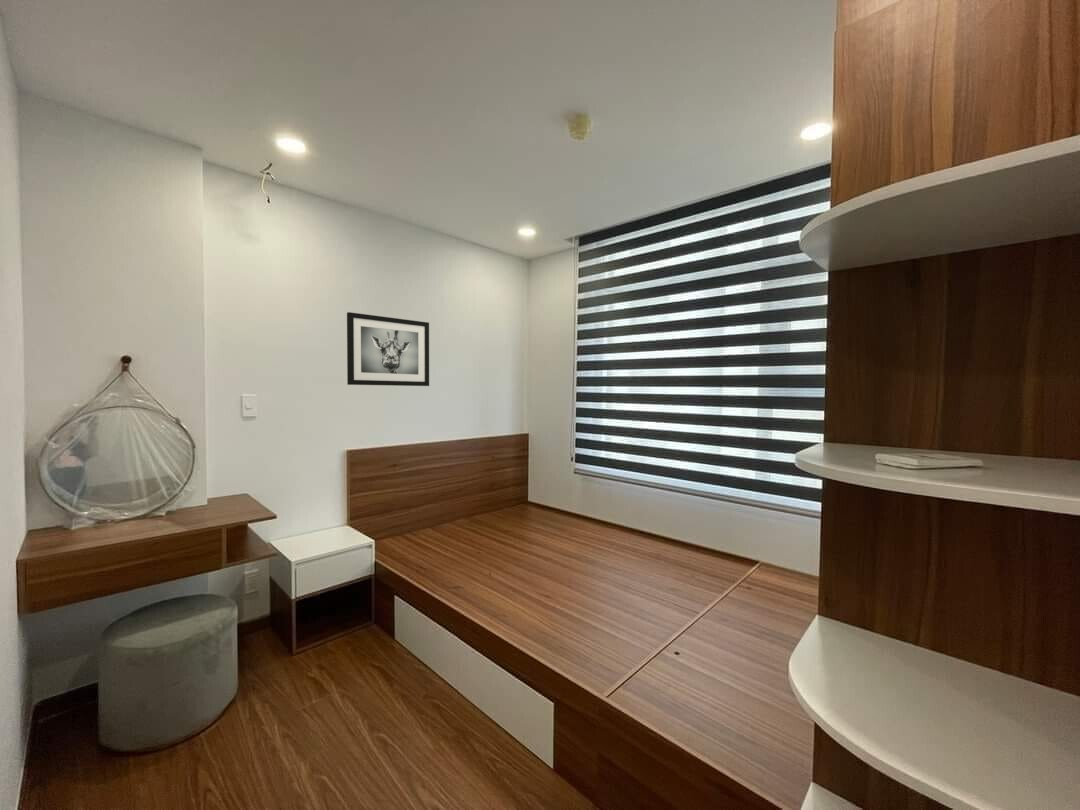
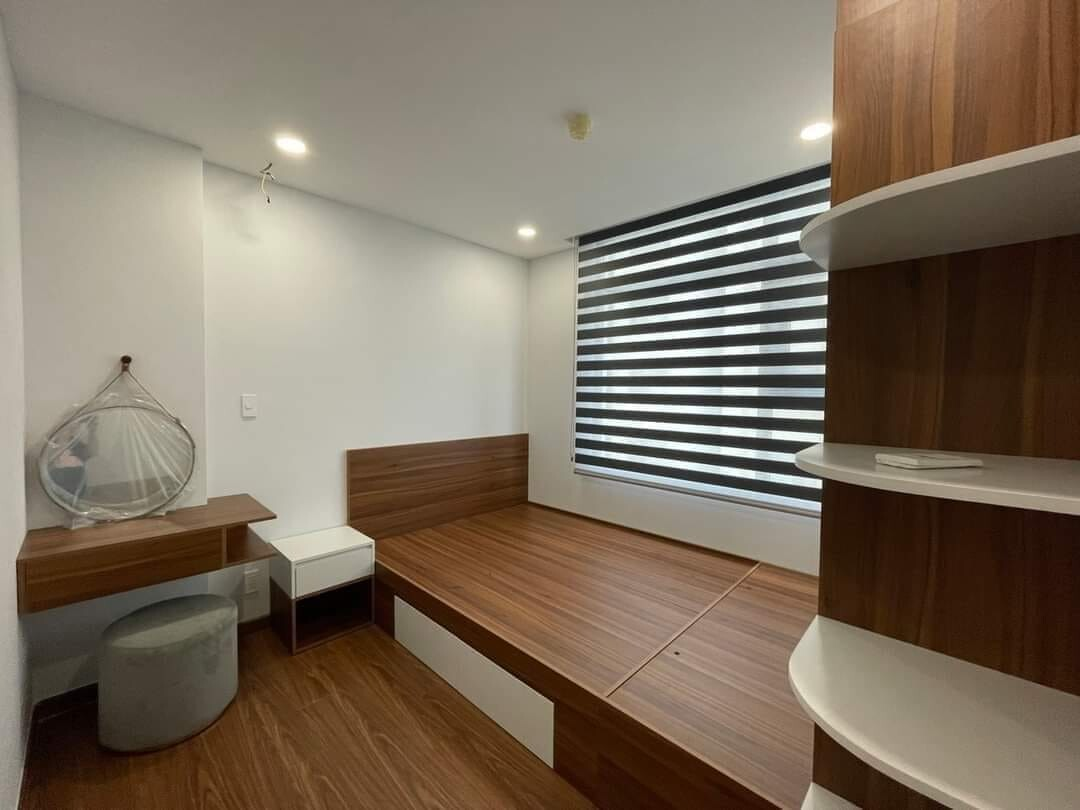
- wall art [346,311,430,387]
